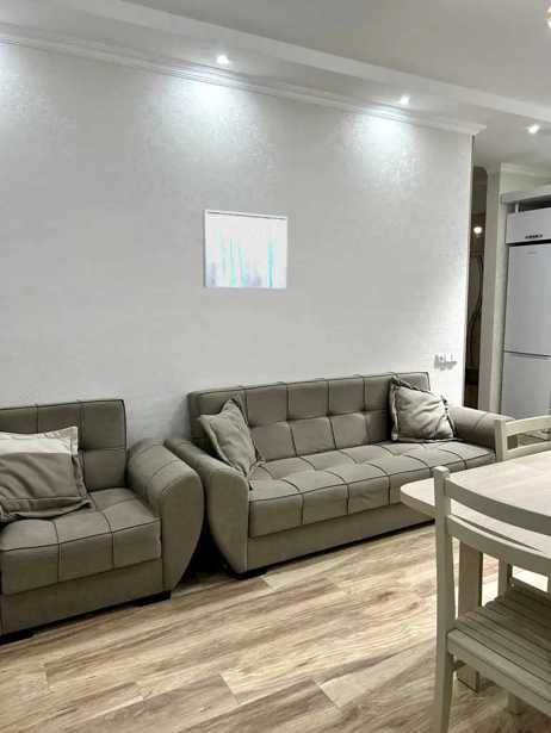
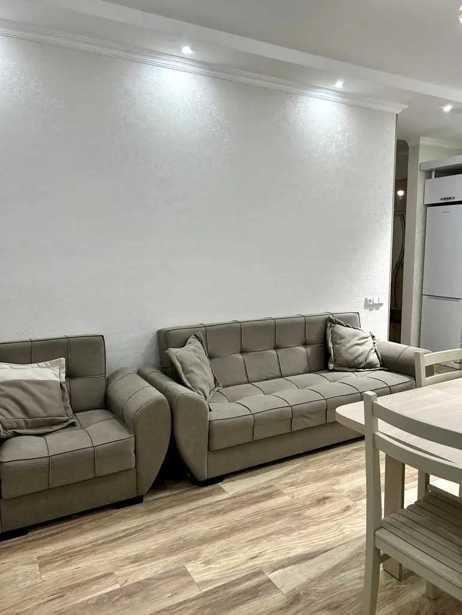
- wall art [202,209,289,291]
